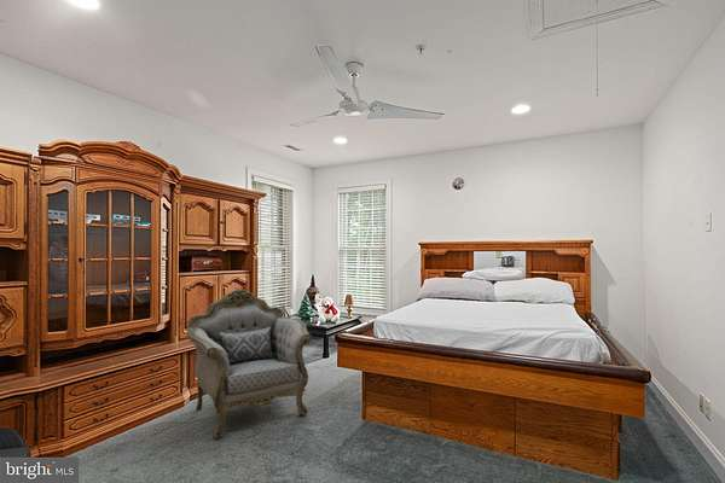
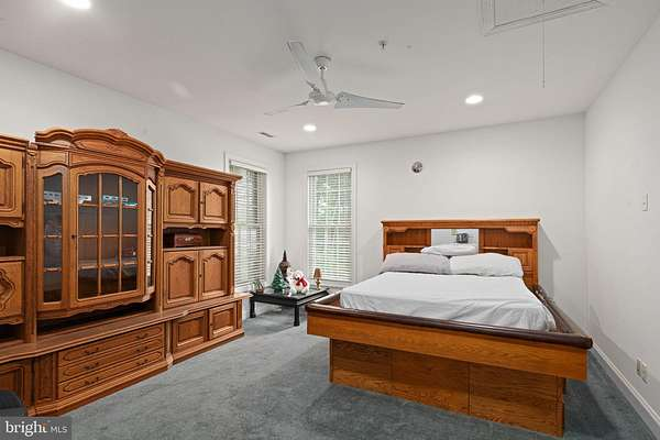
- armchair [186,287,313,441]
